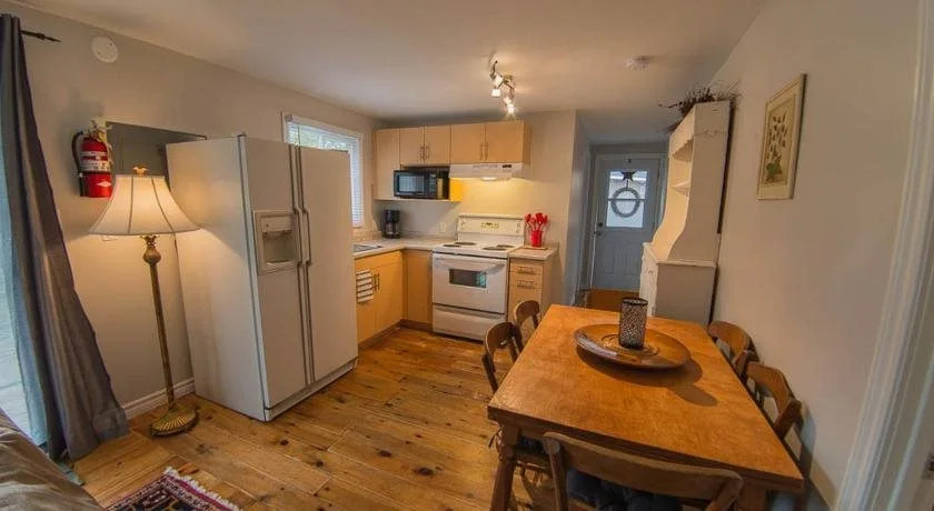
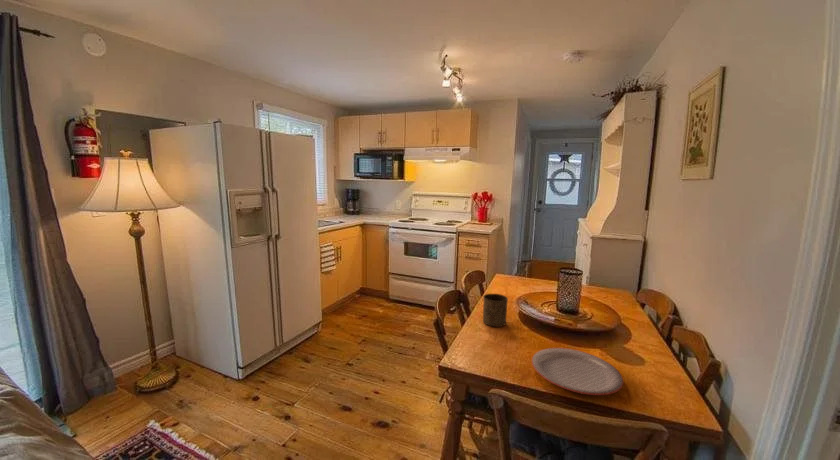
+ plate [531,347,624,396]
+ cup [482,293,509,328]
